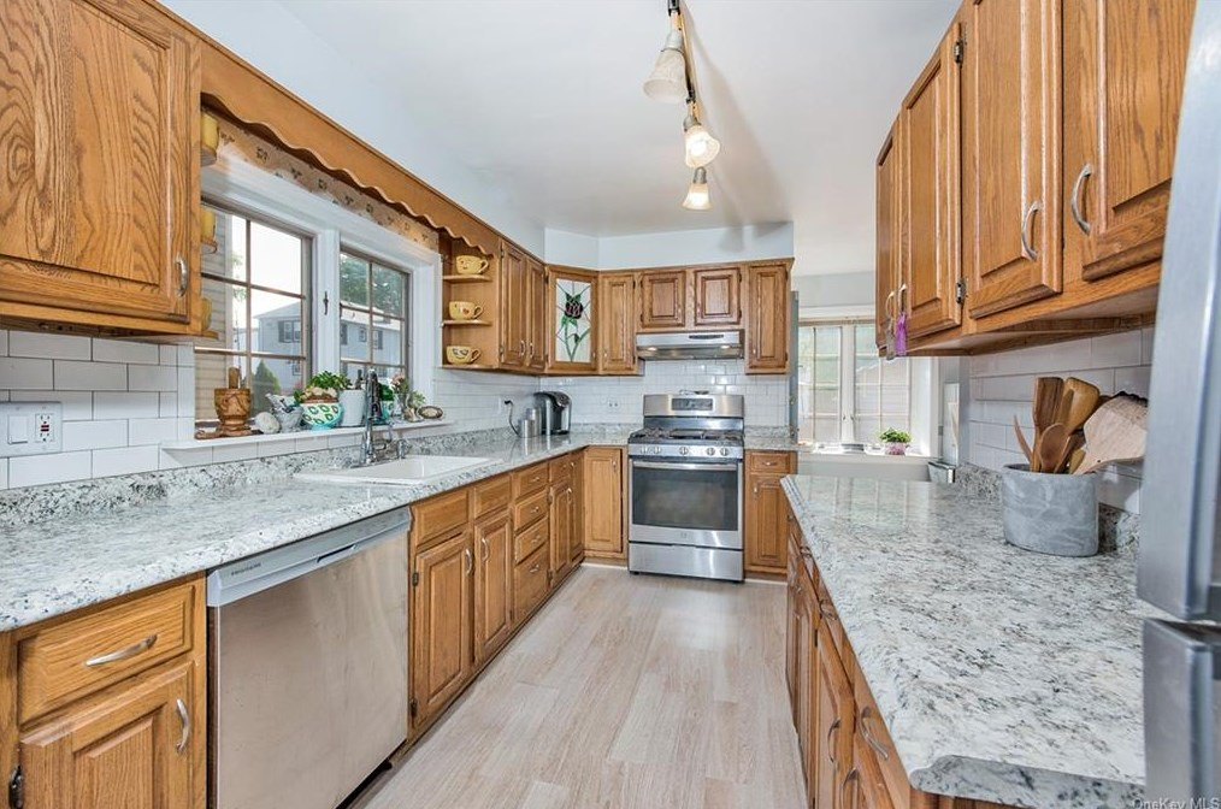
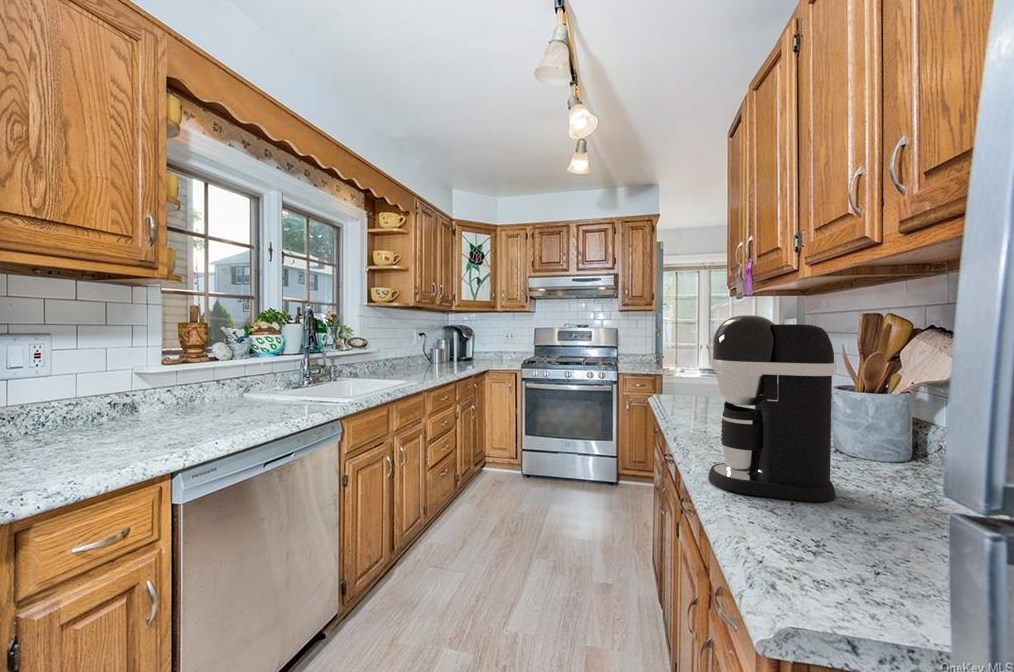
+ coffee maker [707,314,837,503]
